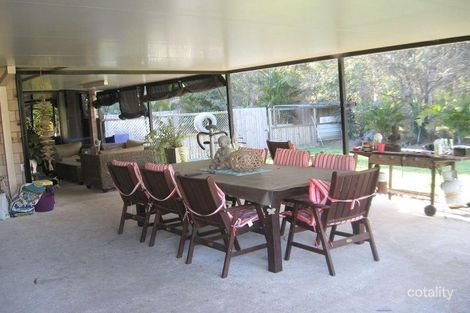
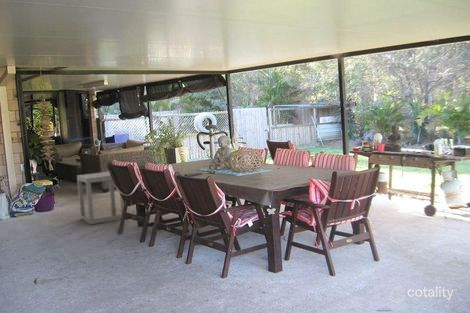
+ side table [76,171,125,225]
